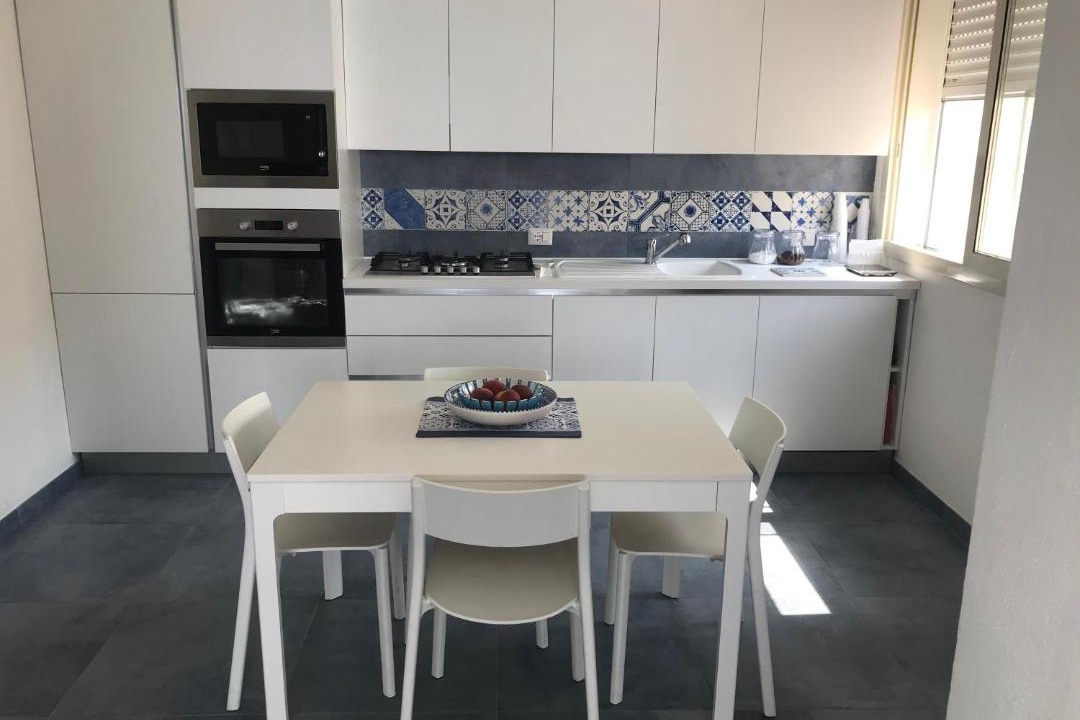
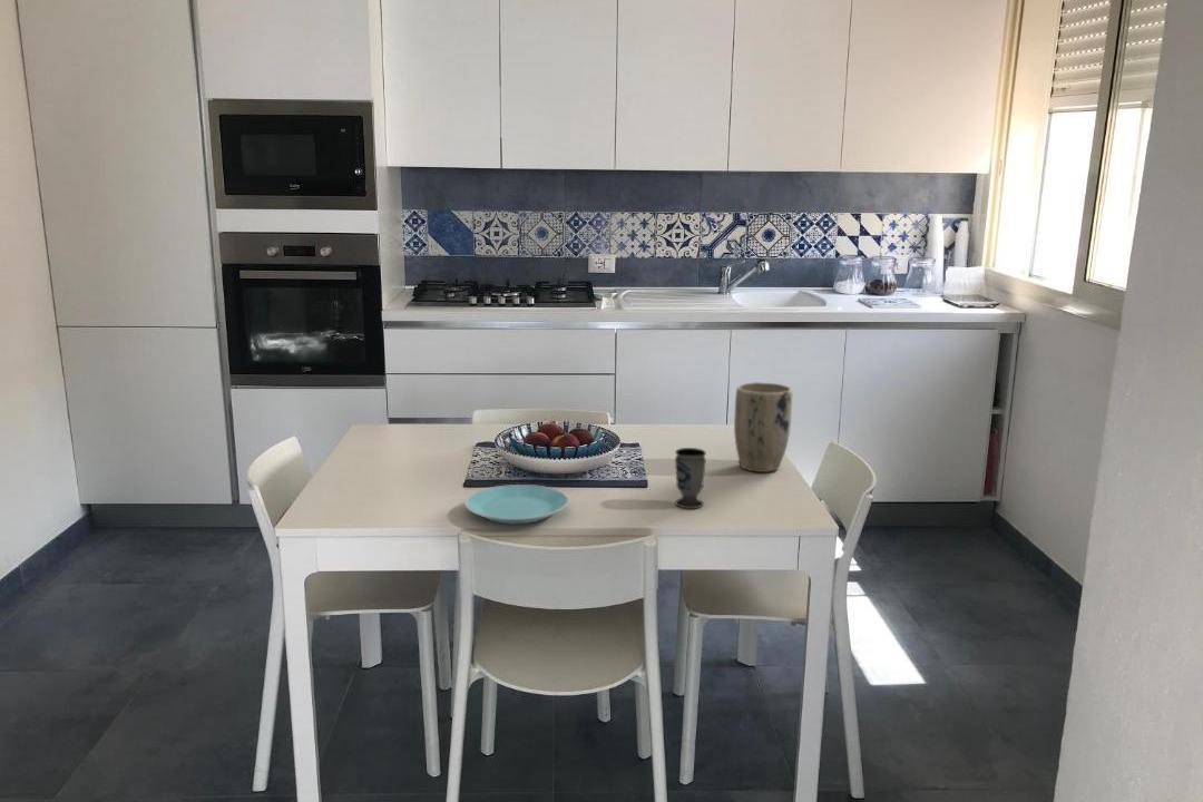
+ plant pot [733,381,793,473]
+ cup [674,447,707,509]
+ plate [463,483,570,525]
